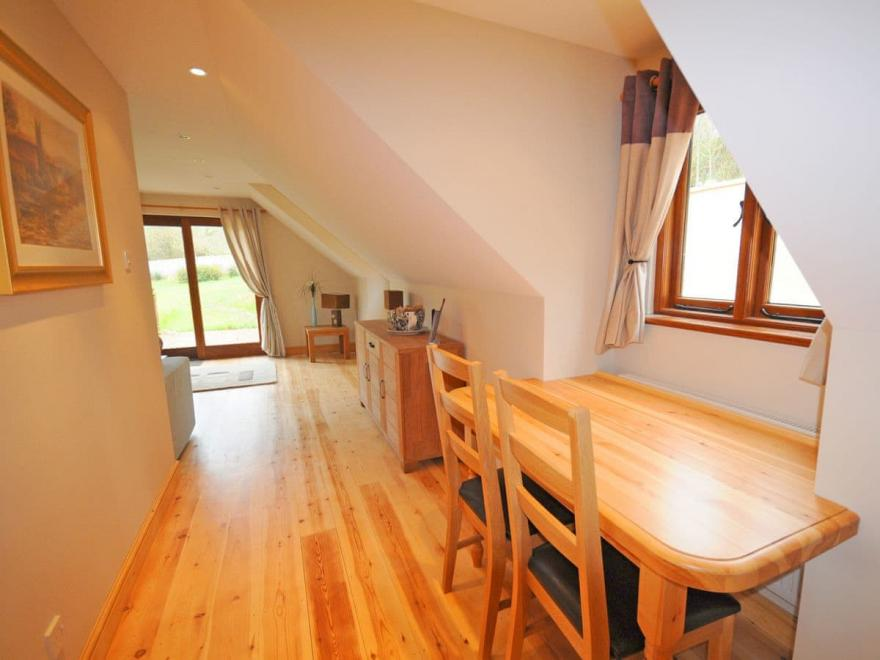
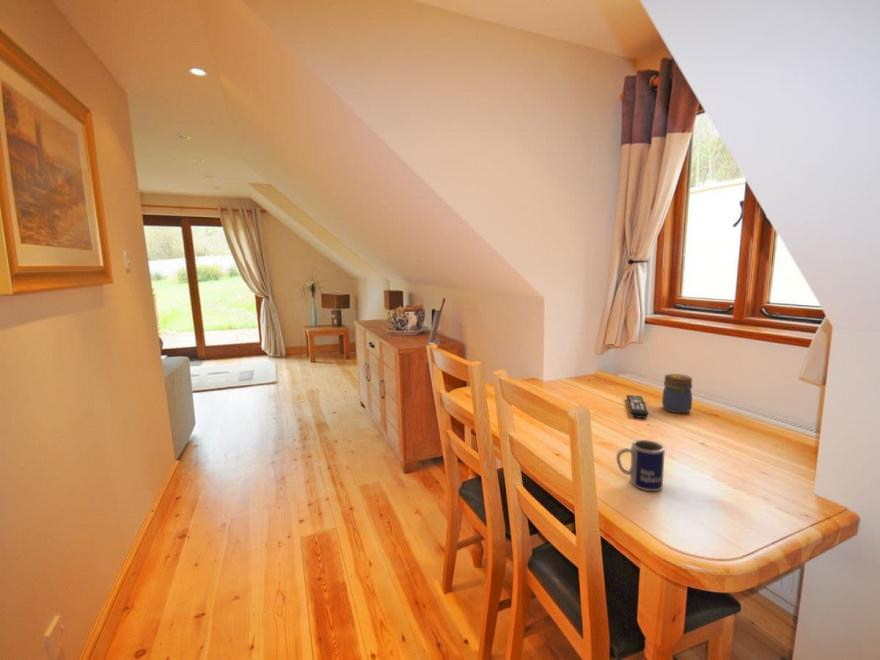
+ jar [661,373,693,414]
+ remote control [625,394,649,419]
+ mug [615,439,666,492]
